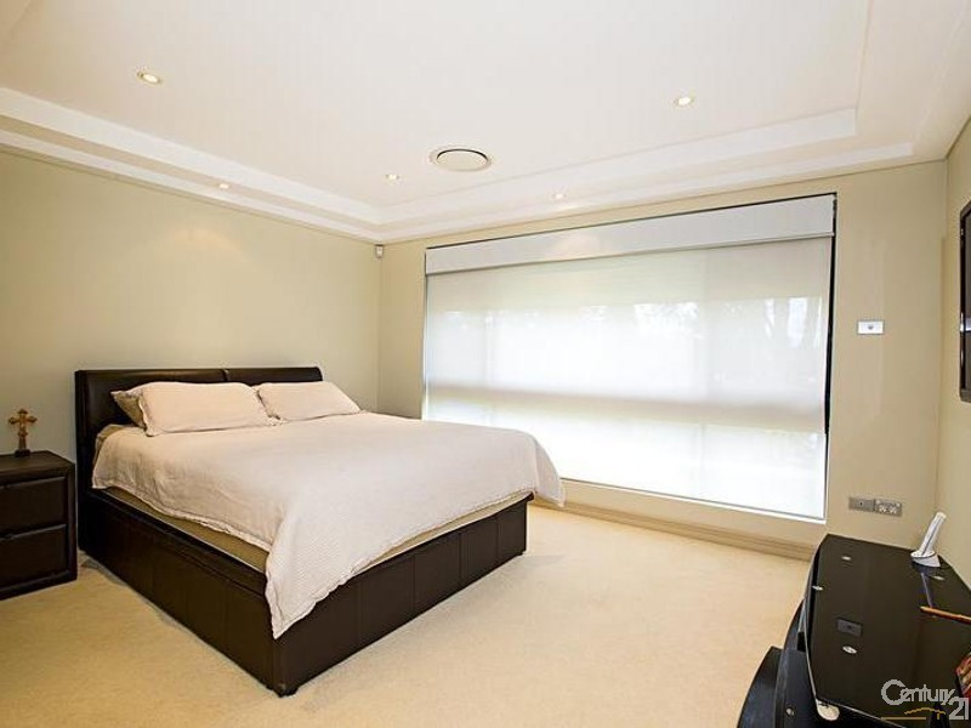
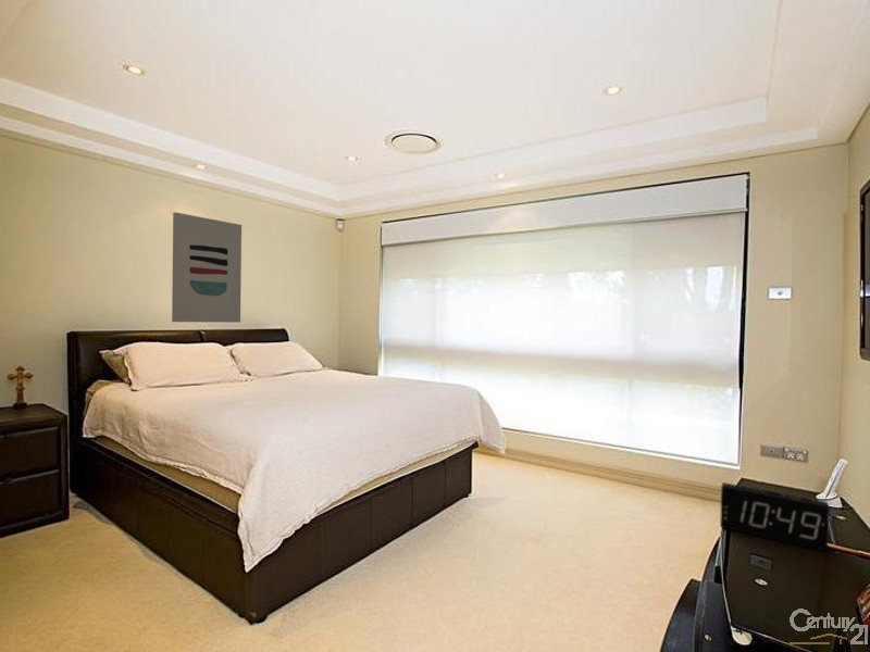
+ alarm clock [719,481,830,553]
+ wall art [171,211,243,324]
